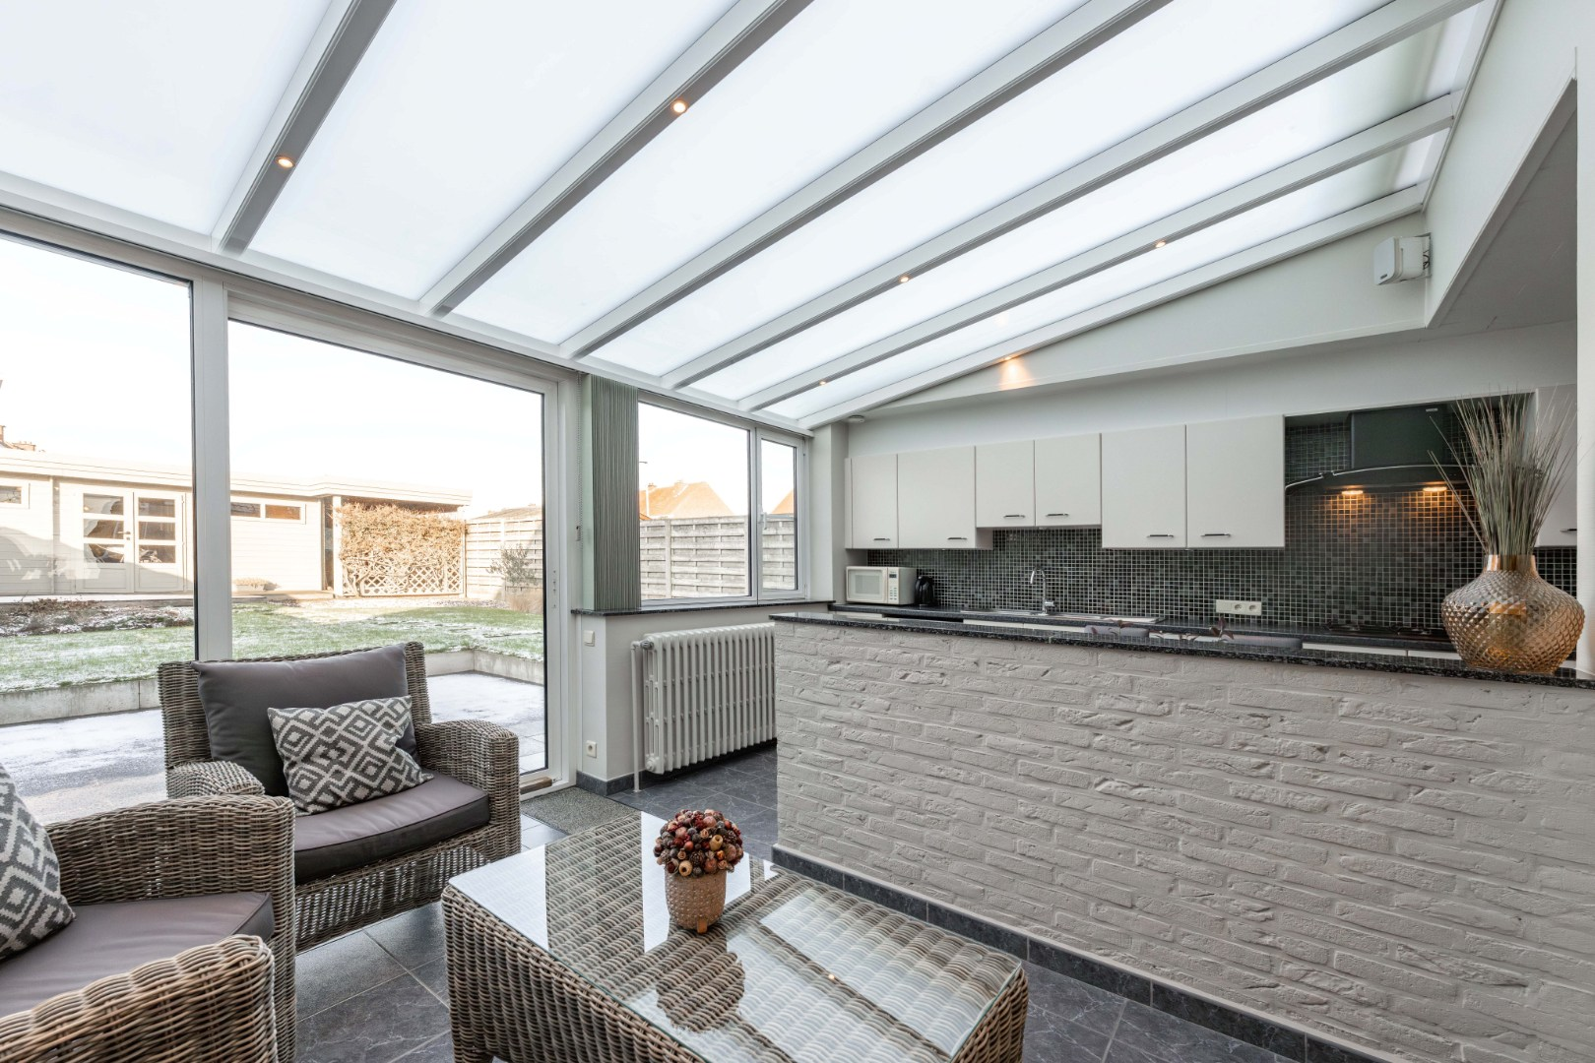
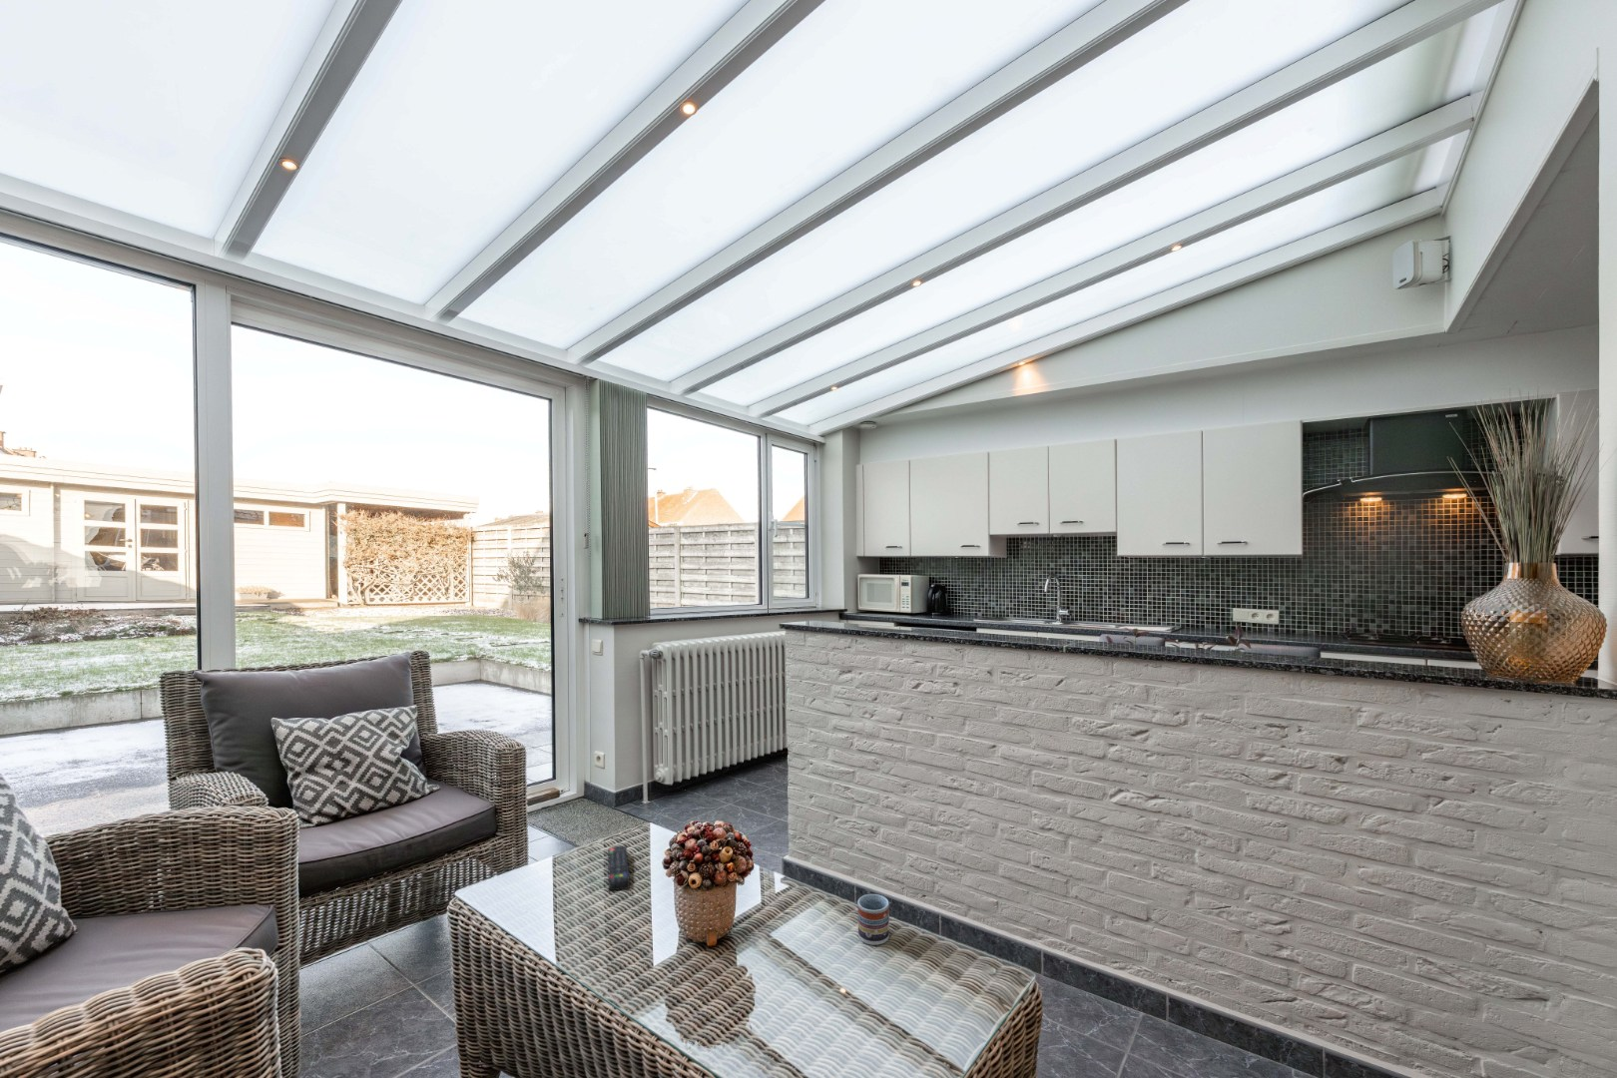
+ remote control [606,846,630,892]
+ cup [857,894,890,946]
